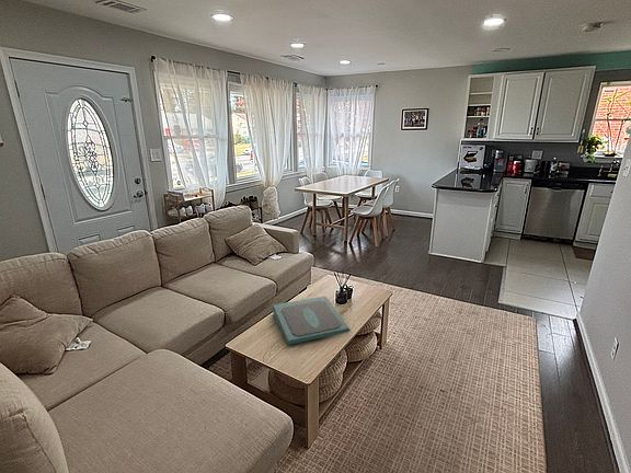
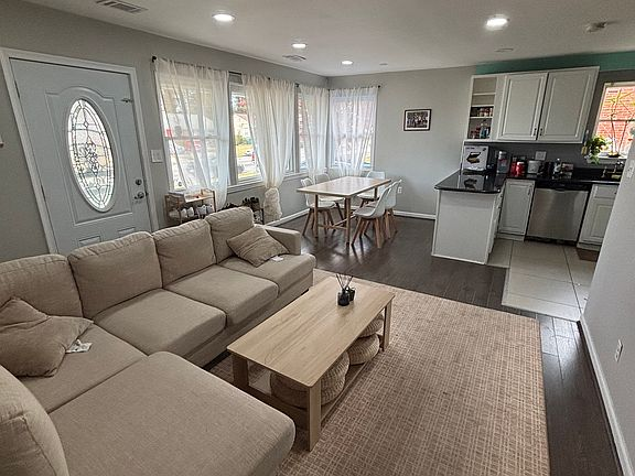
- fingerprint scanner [272,296,352,346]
